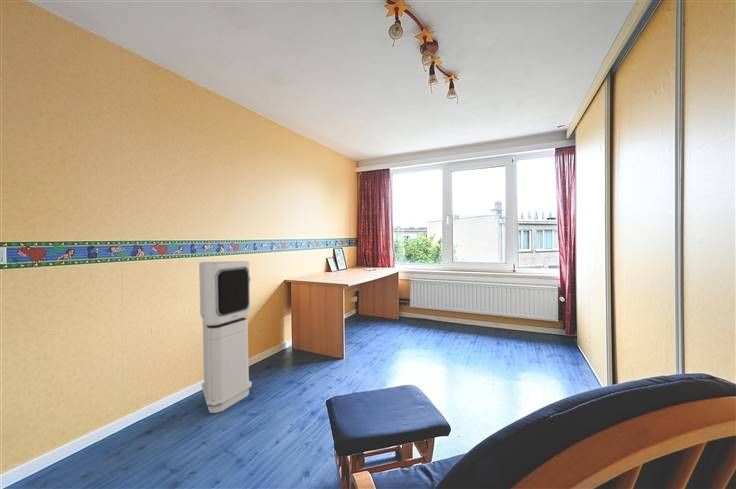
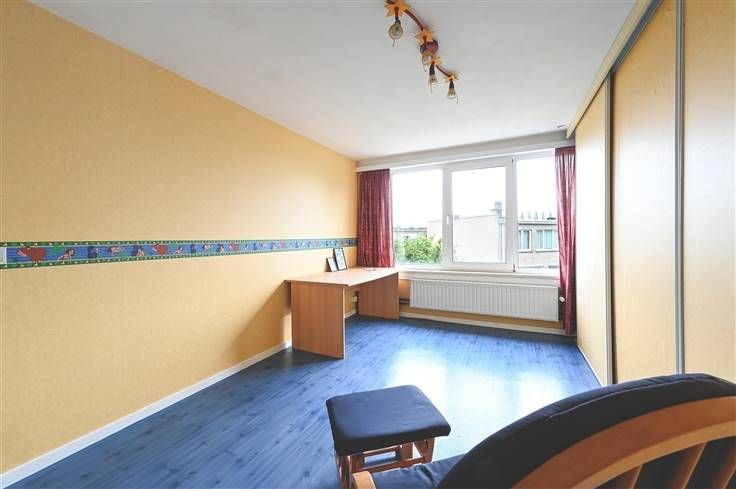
- air purifier [198,260,253,414]
